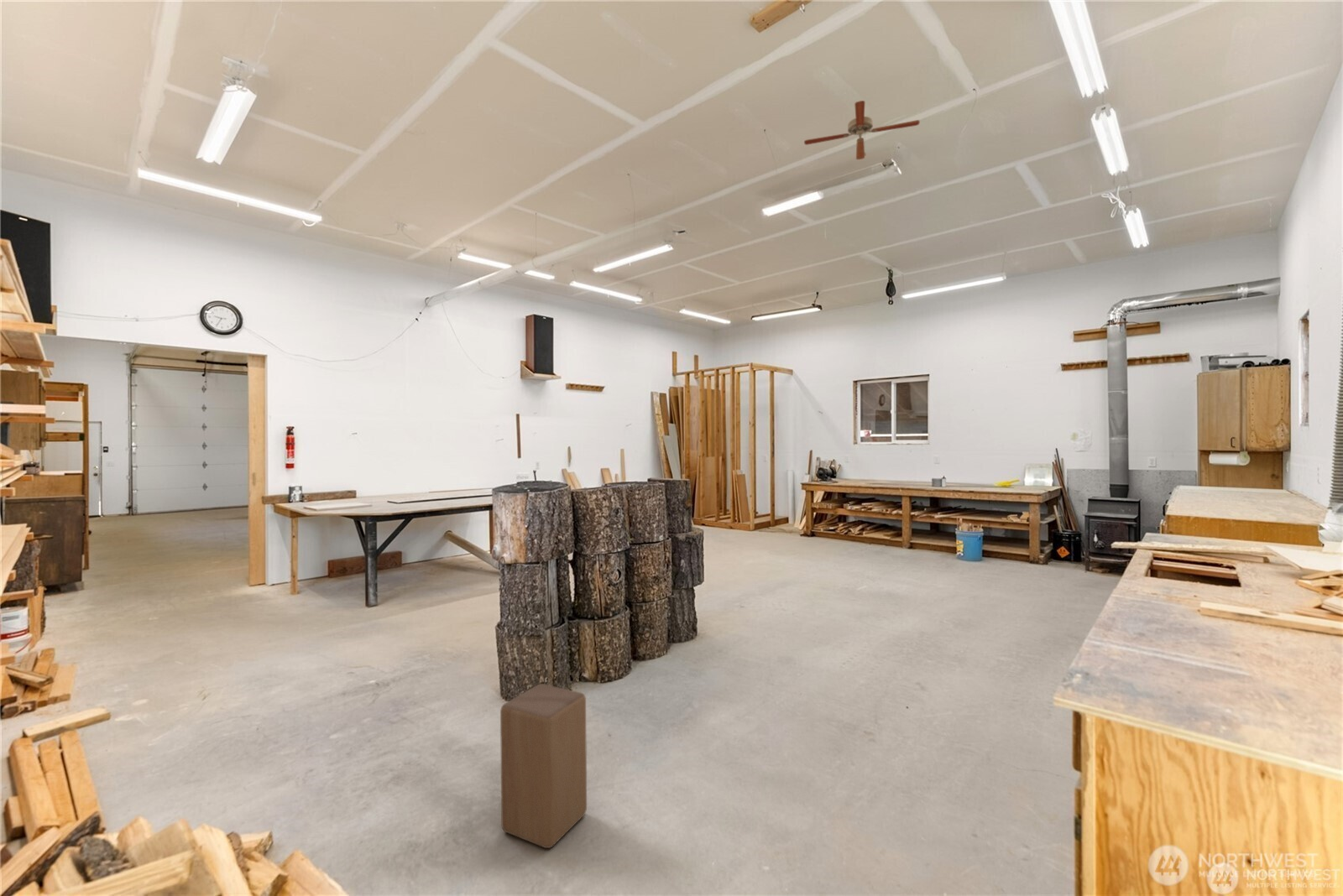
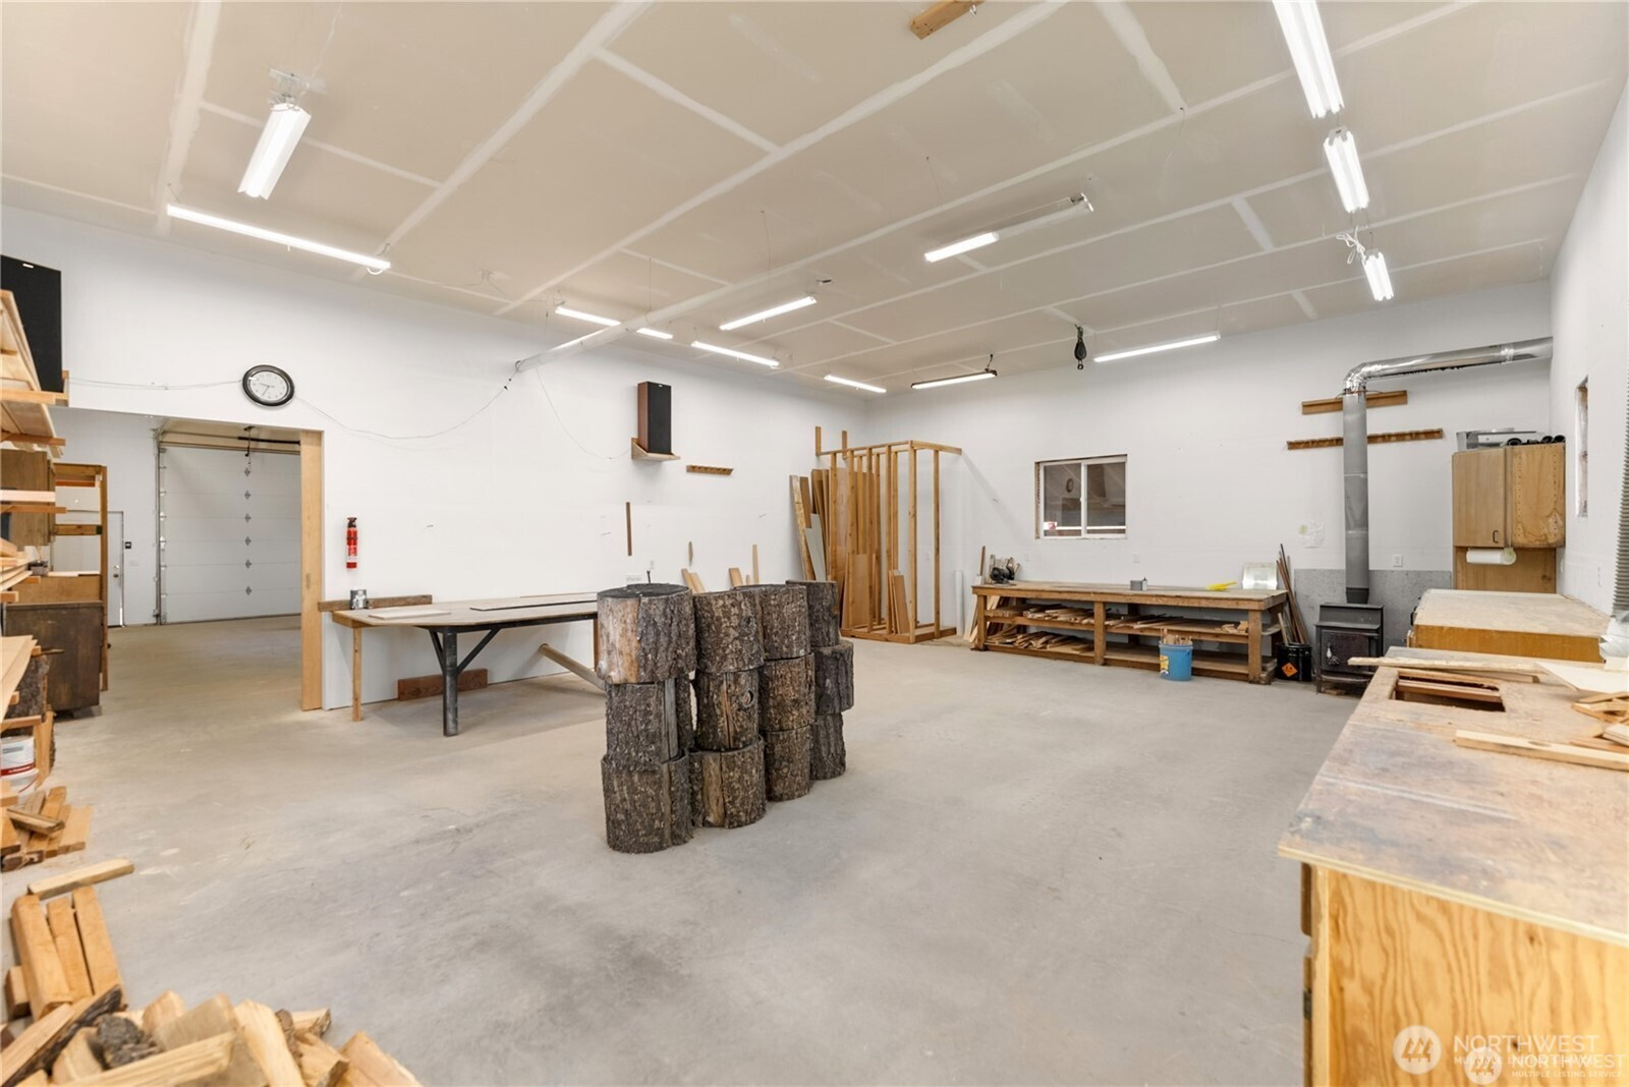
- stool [499,683,588,849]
- ceiling fan [803,100,921,160]
